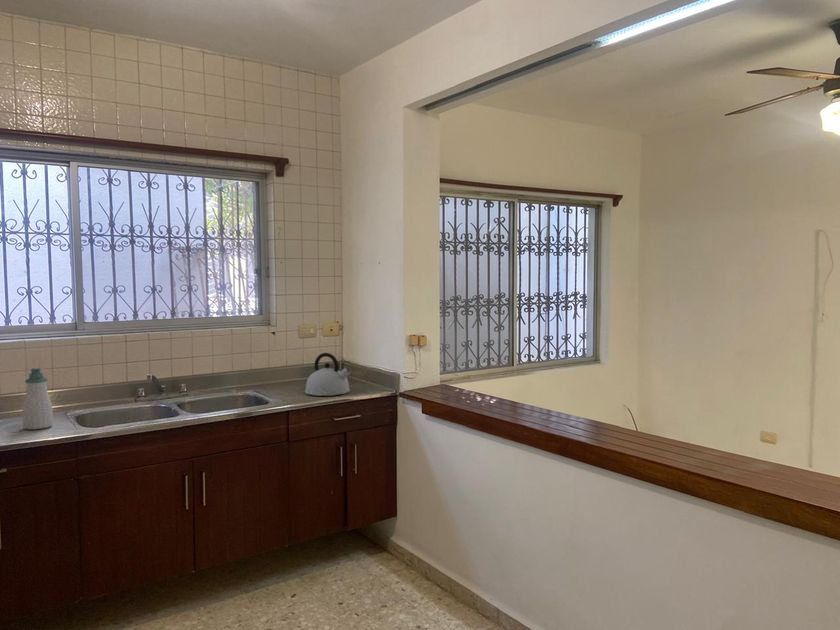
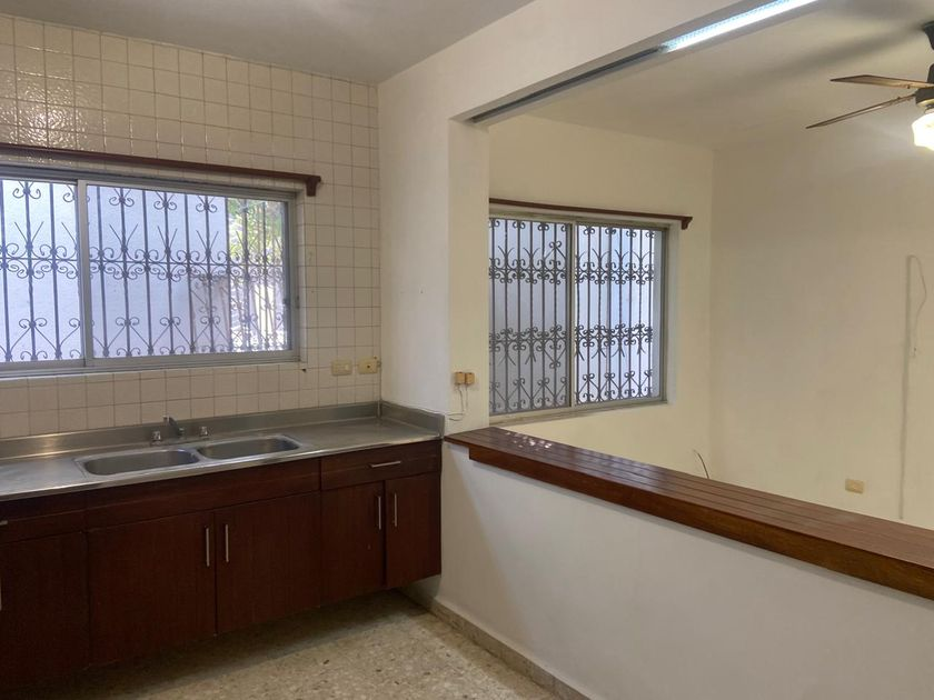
- soap bottle [22,367,54,431]
- kettle [304,352,353,397]
